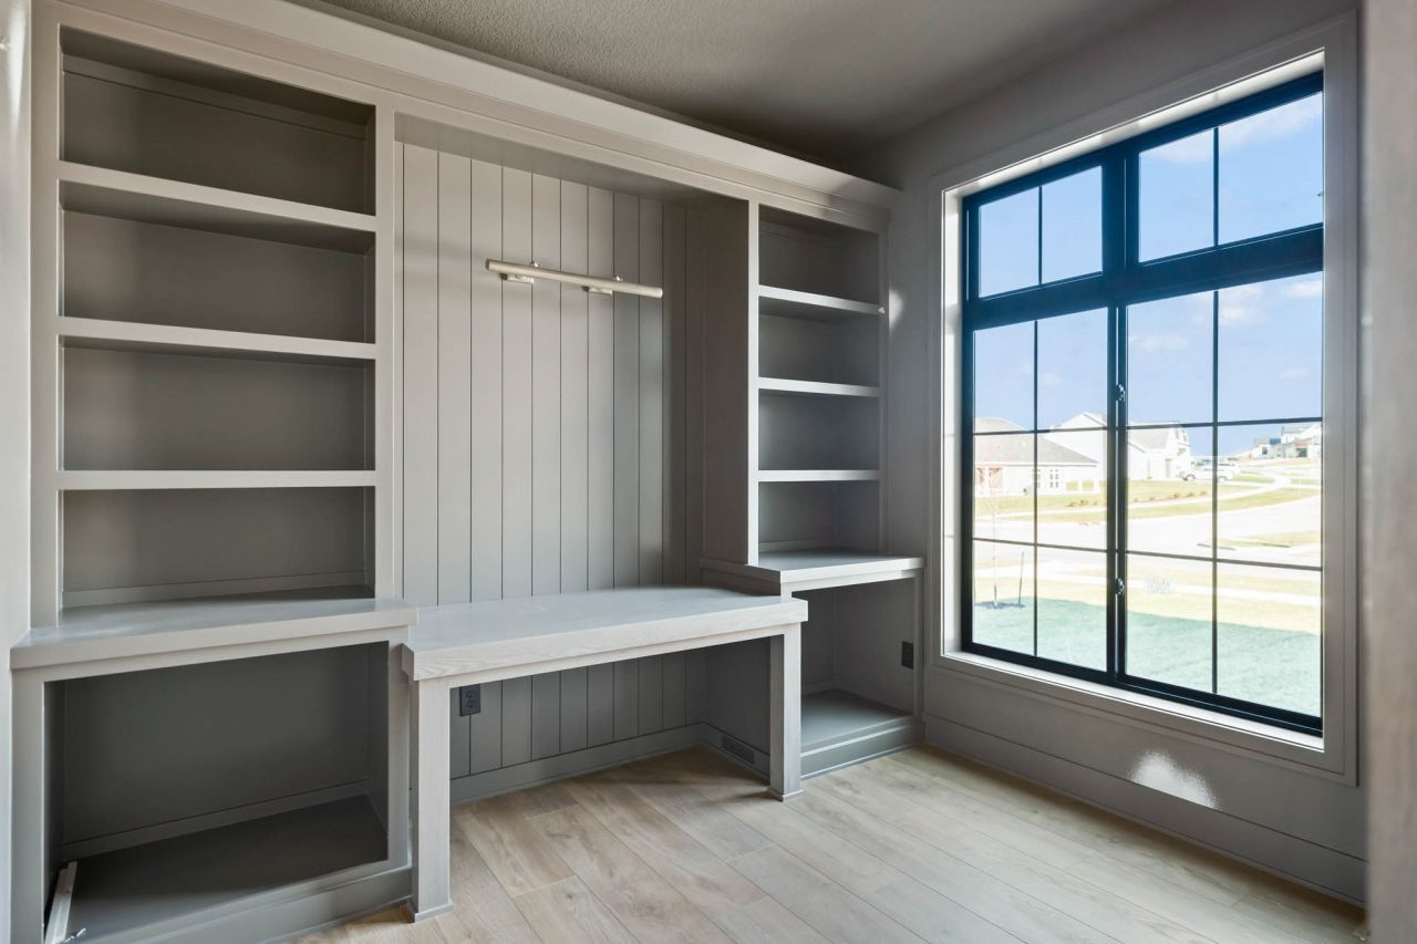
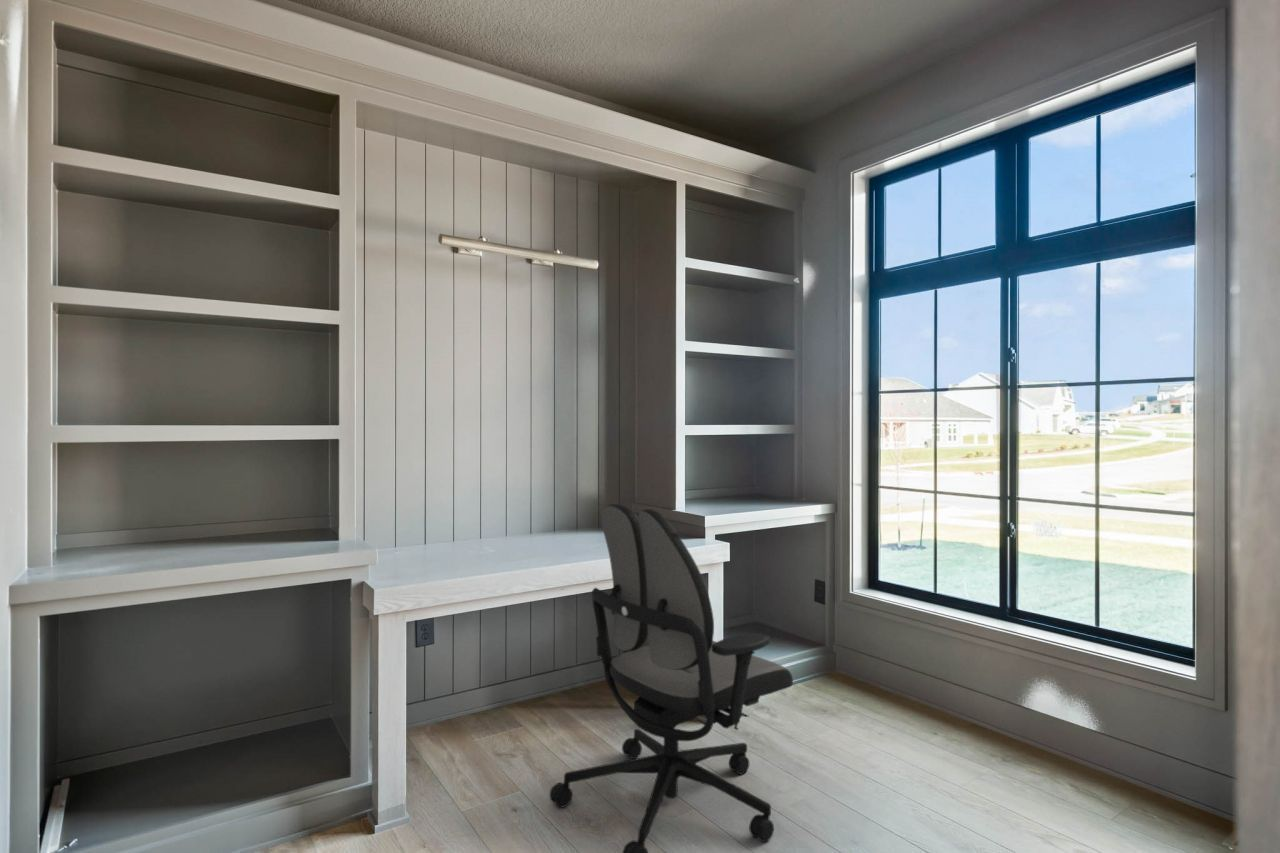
+ office chair [549,503,794,853]
